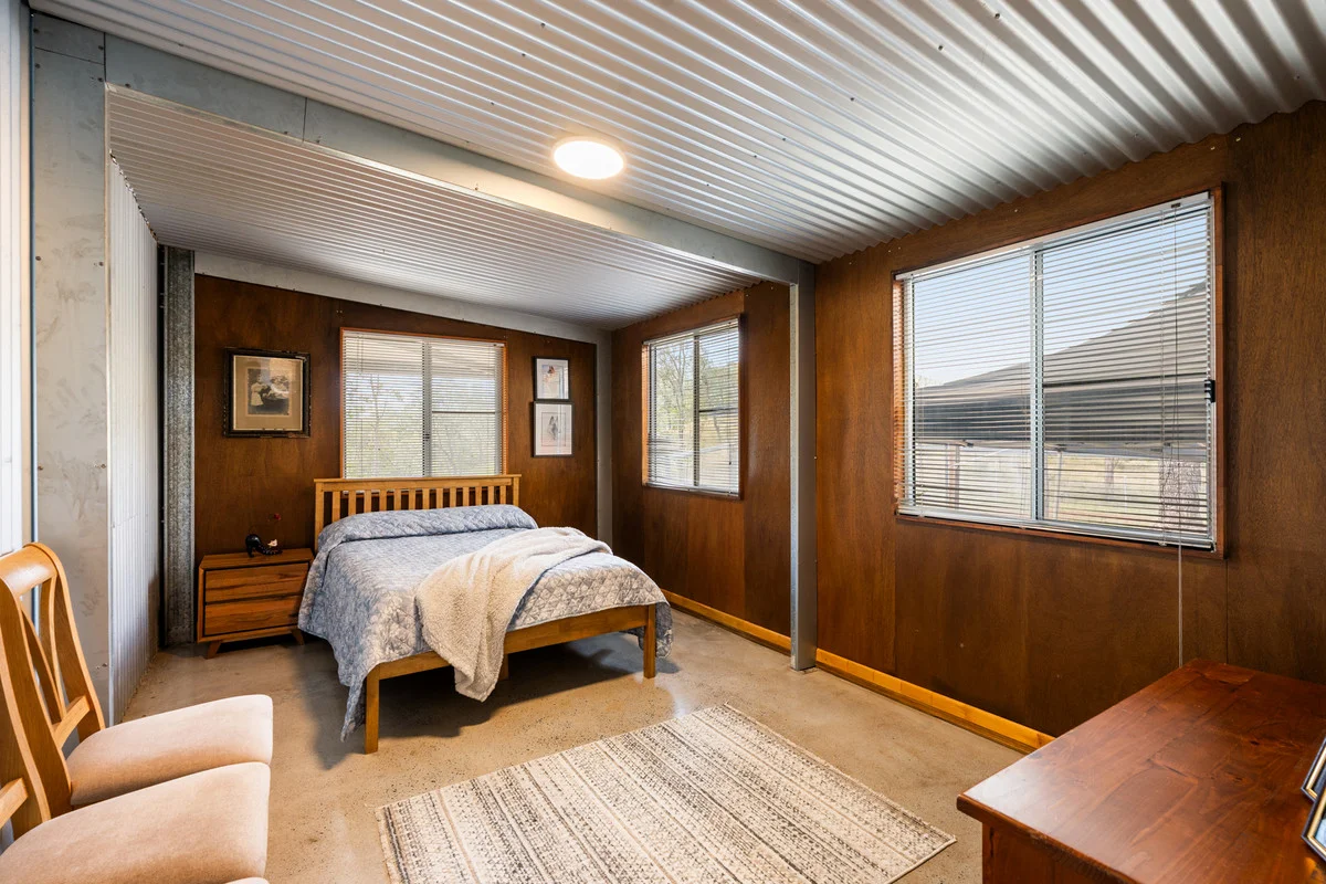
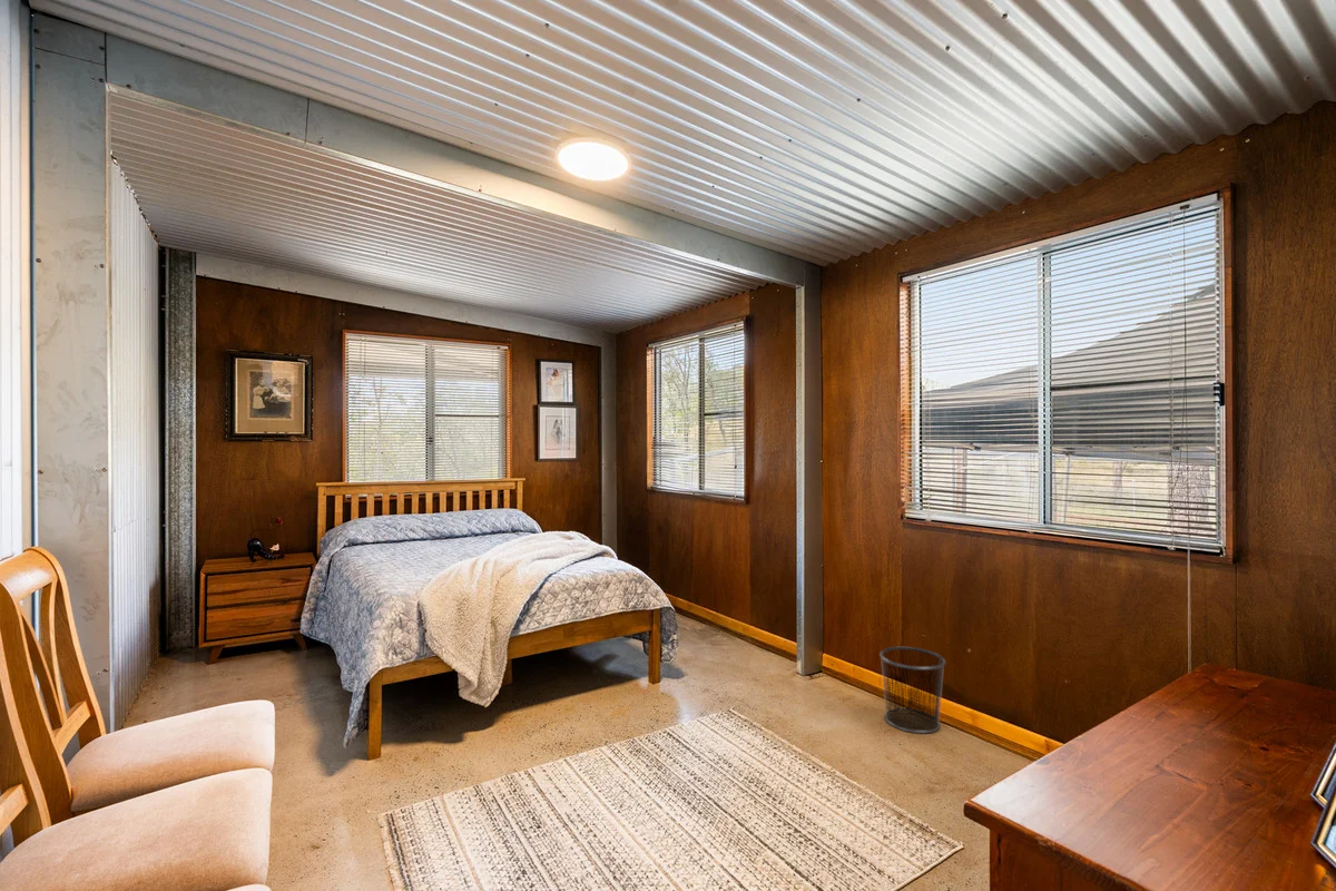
+ waste bin [878,646,946,735]
